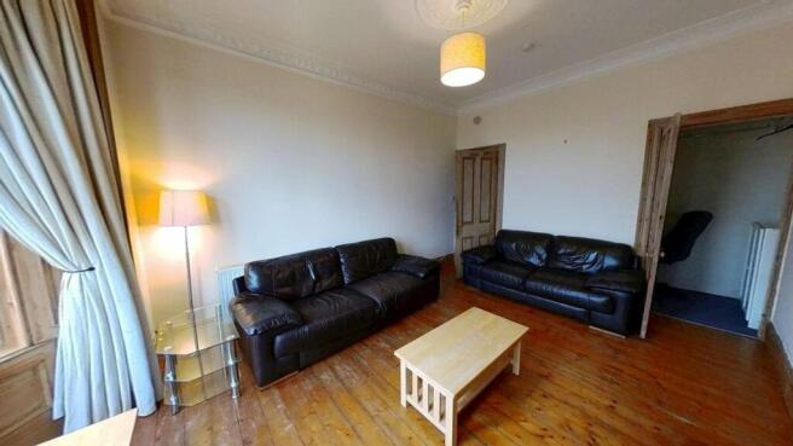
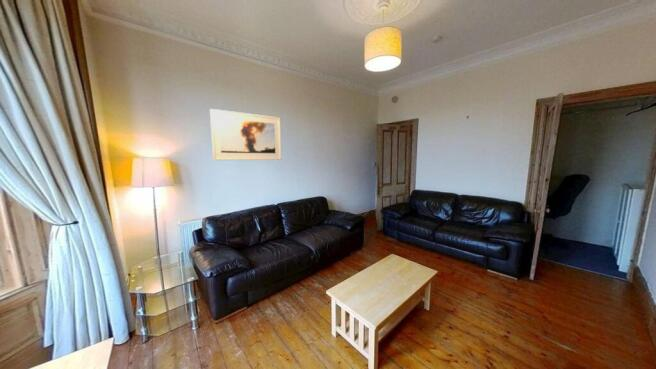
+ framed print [209,108,283,161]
